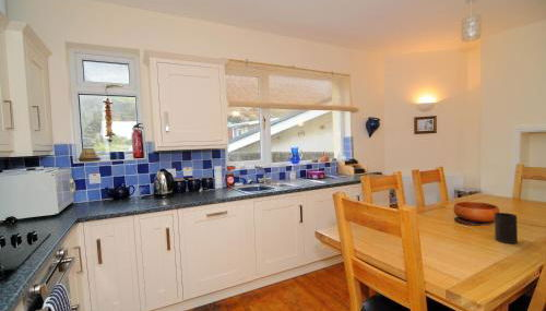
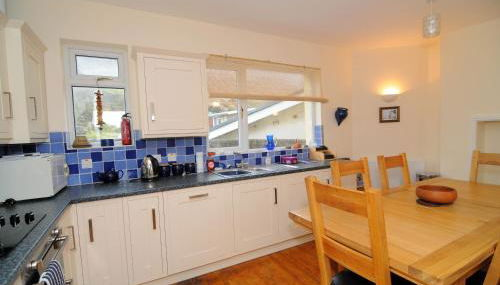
- cup [494,212,519,244]
